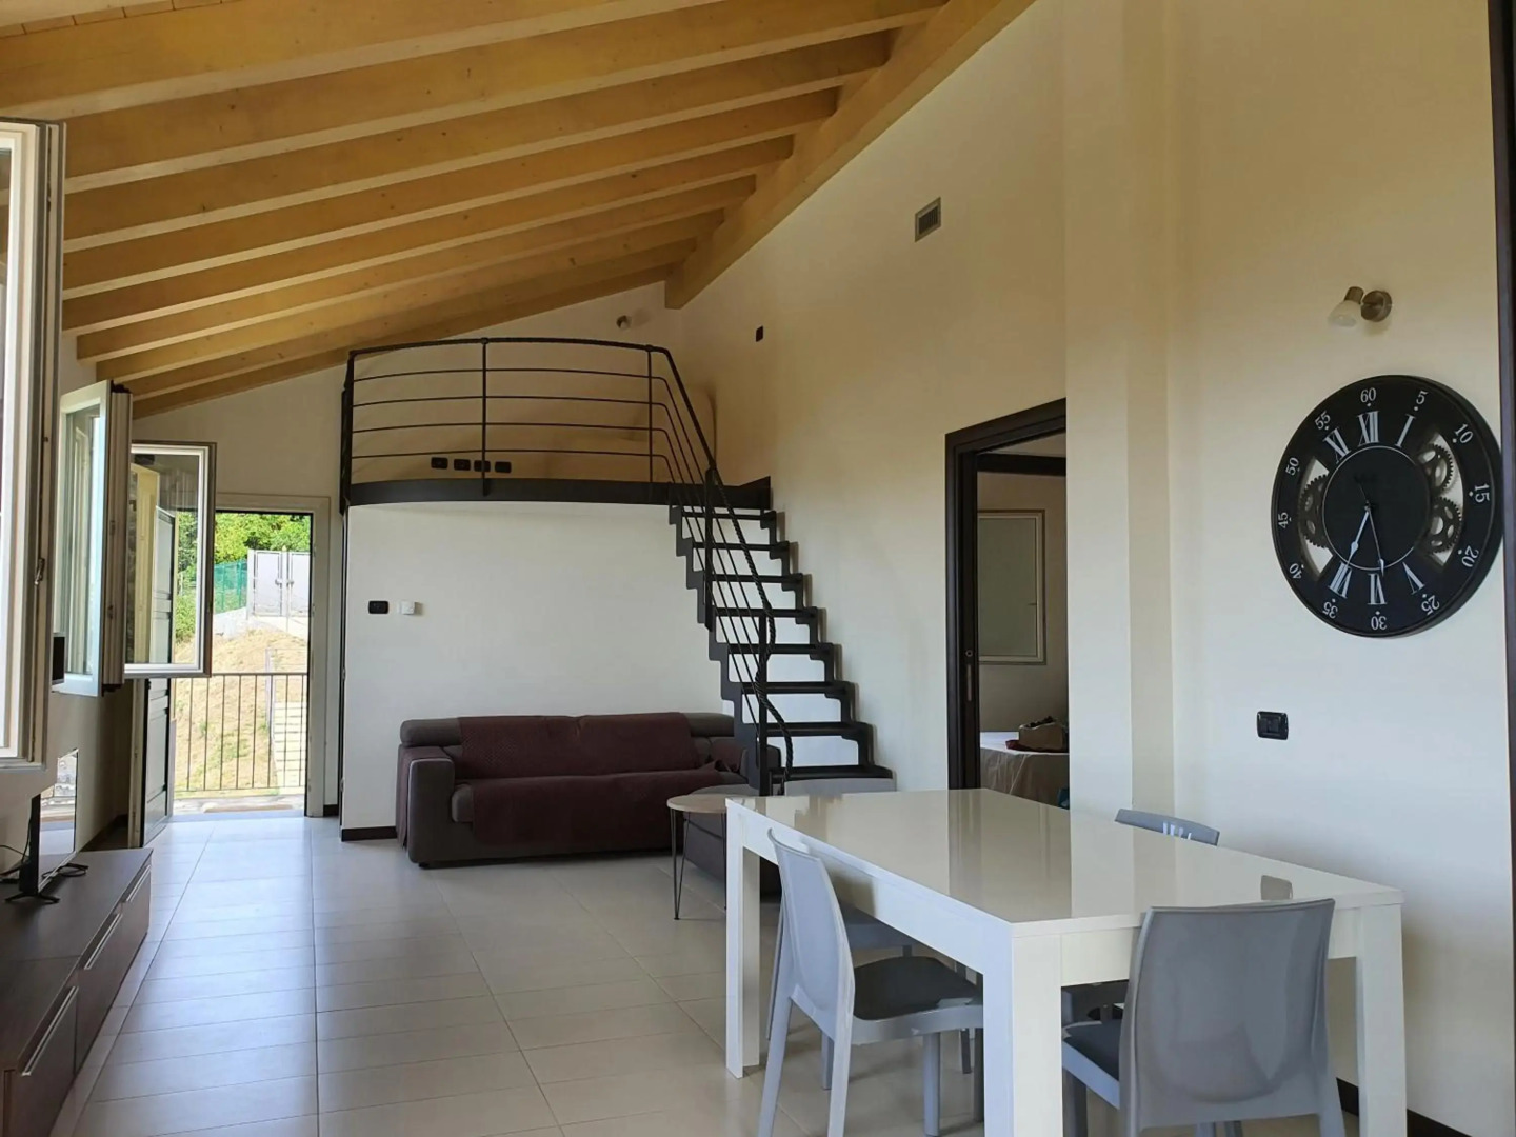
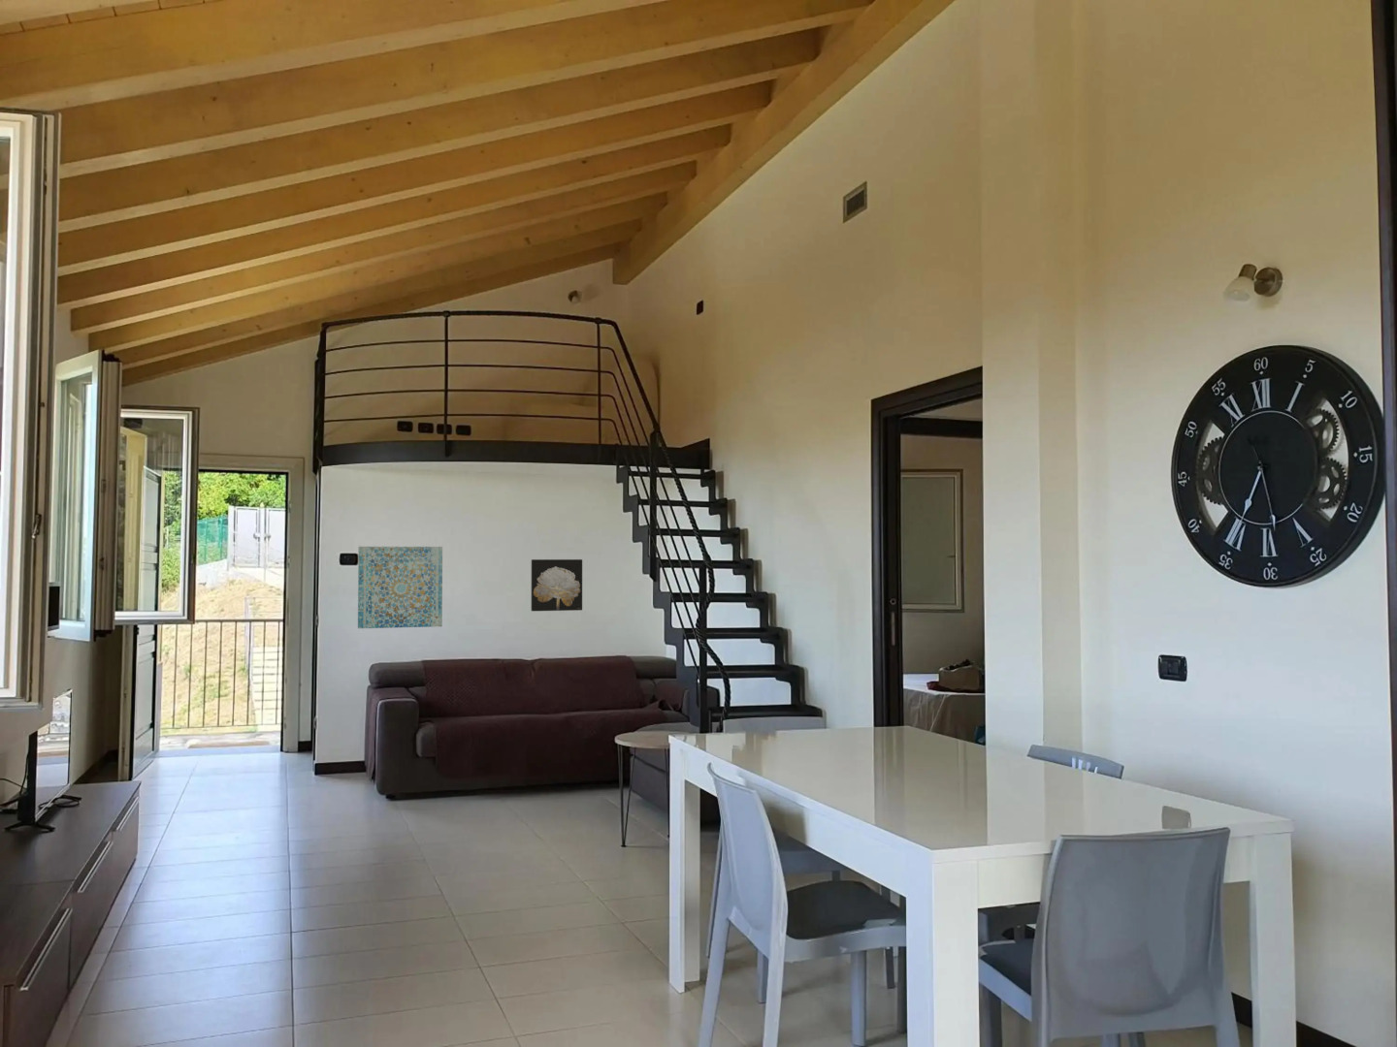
+ wall art [358,545,443,629]
+ wall art [530,559,583,611]
